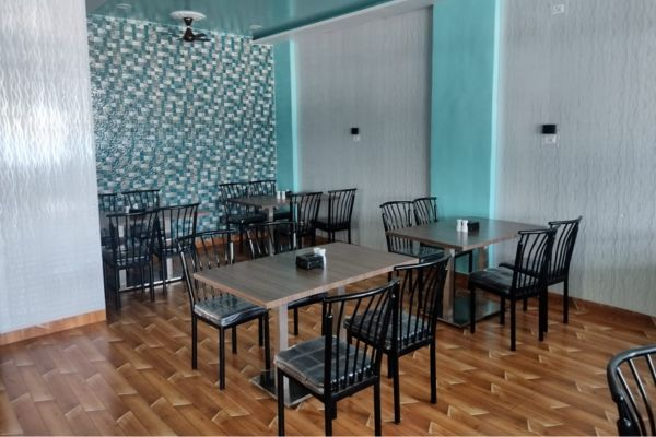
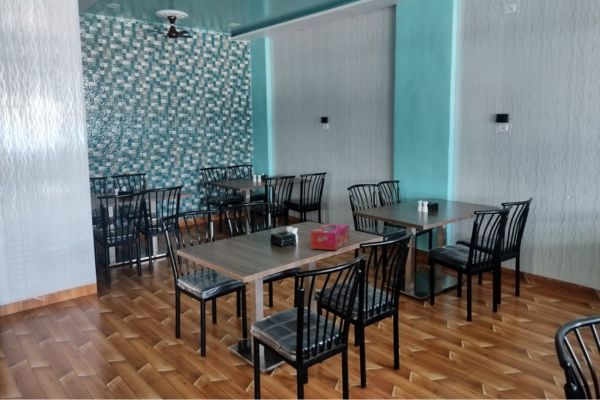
+ tissue box [310,223,350,251]
